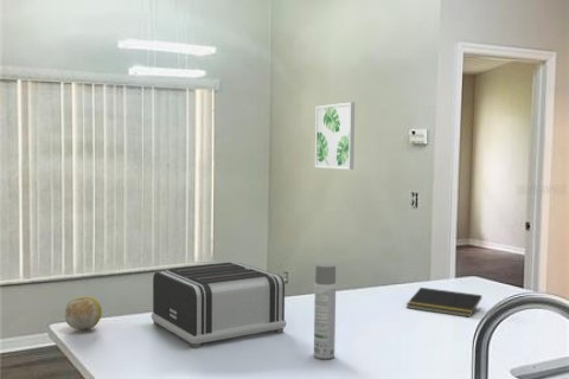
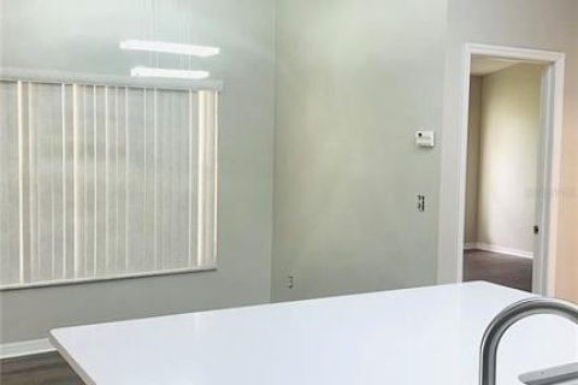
- spray bottle [313,262,337,360]
- wall art [314,101,356,171]
- fruit [64,295,103,330]
- notepad [405,287,482,319]
- toaster [151,262,287,349]
